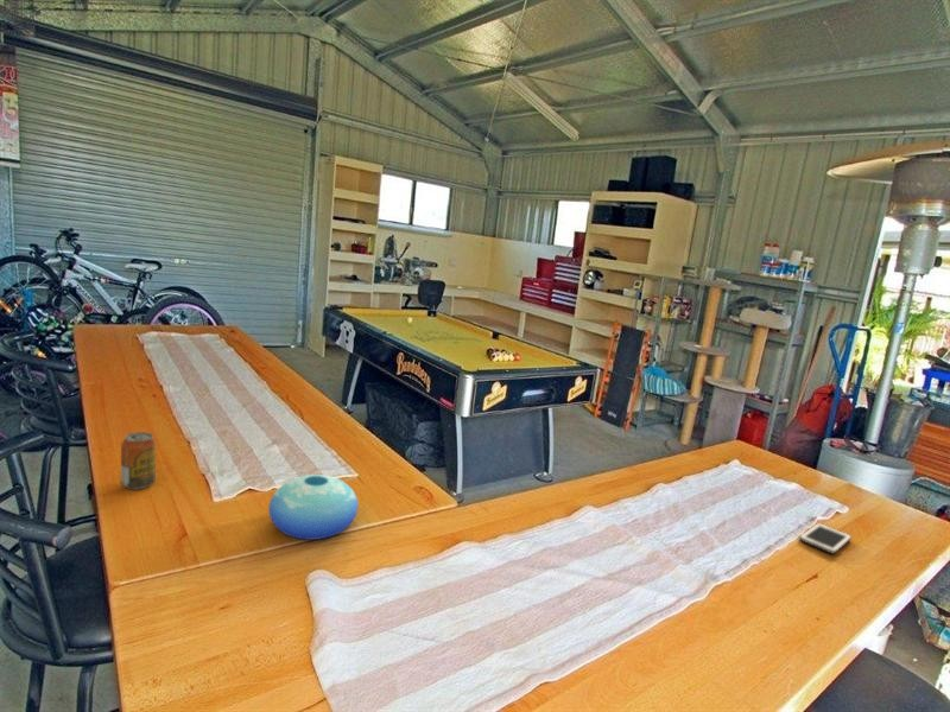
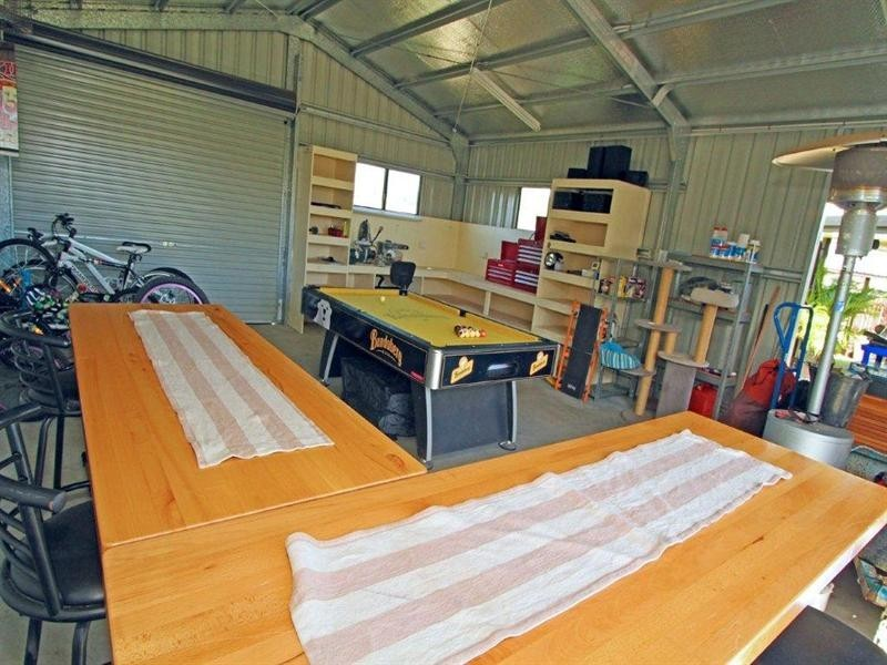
- beverage can [120,431,158,490]
- bowl [267,473,360,541]
- cell phone [798,522,853,555]
